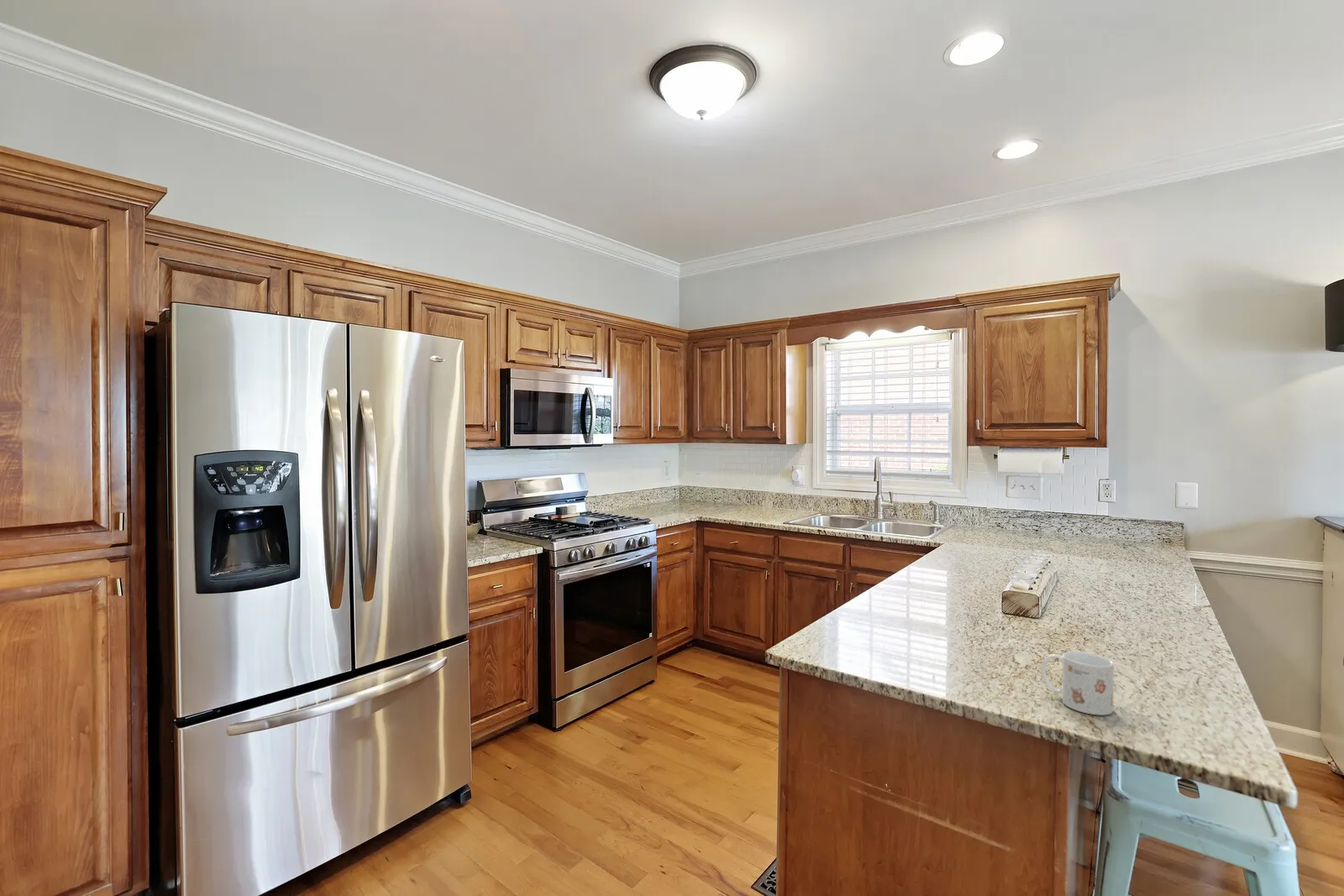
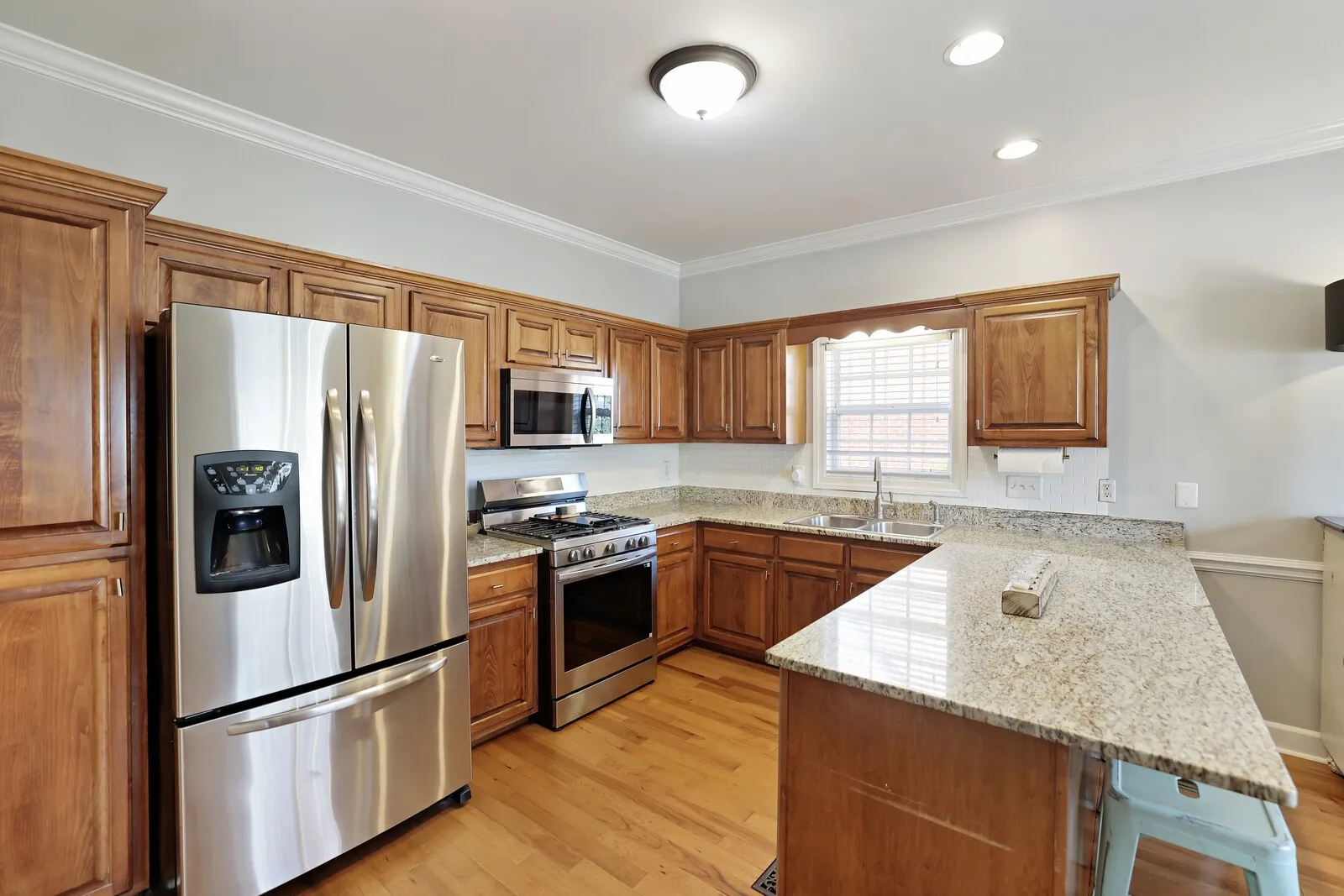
- mug [1041,651,1115,716]
